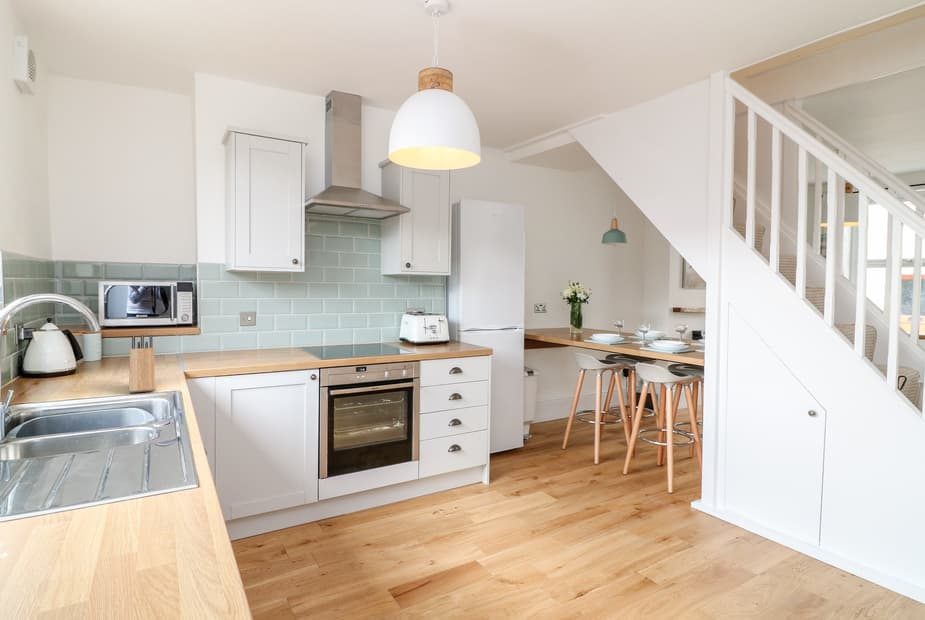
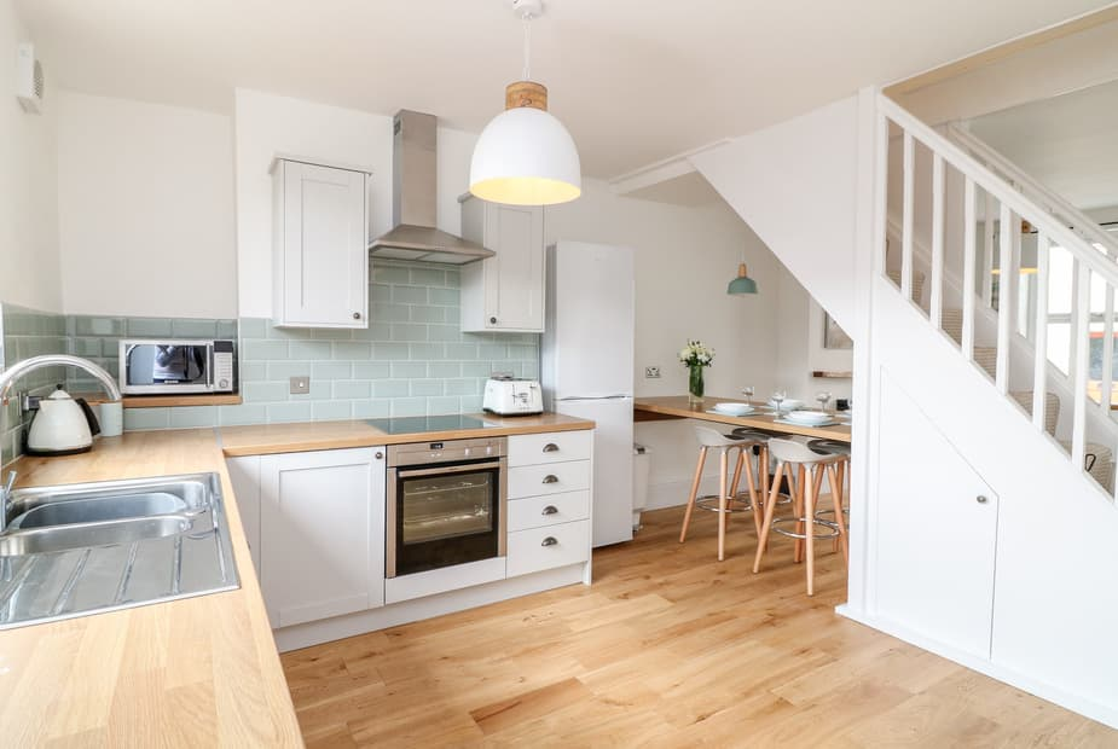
- knife block [128,333,156,394]
